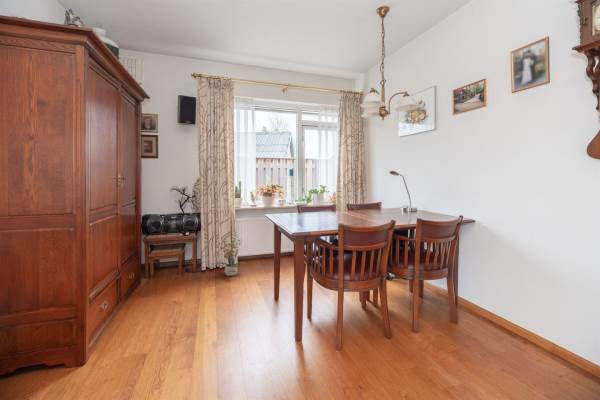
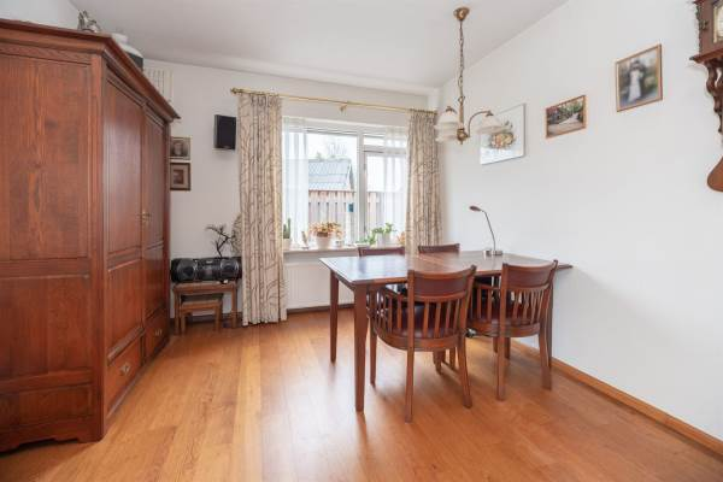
- potted plant [212,237,246,277]
